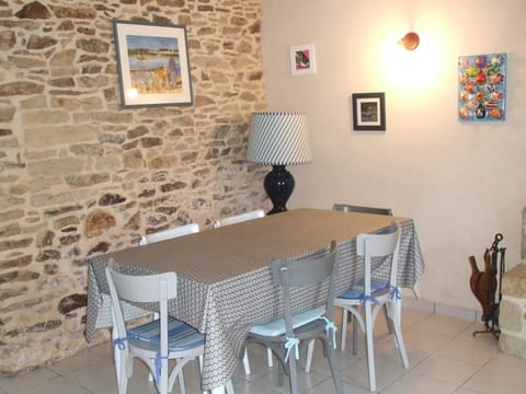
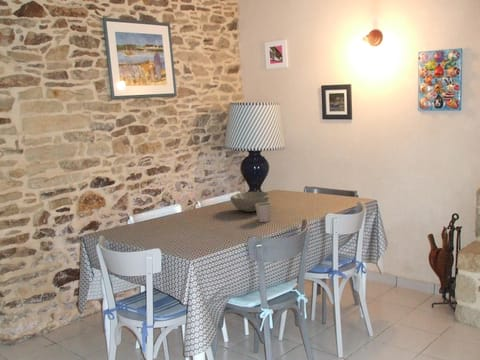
+ mug [255,202,273,223]
+ bowl [229,191,270,213]
